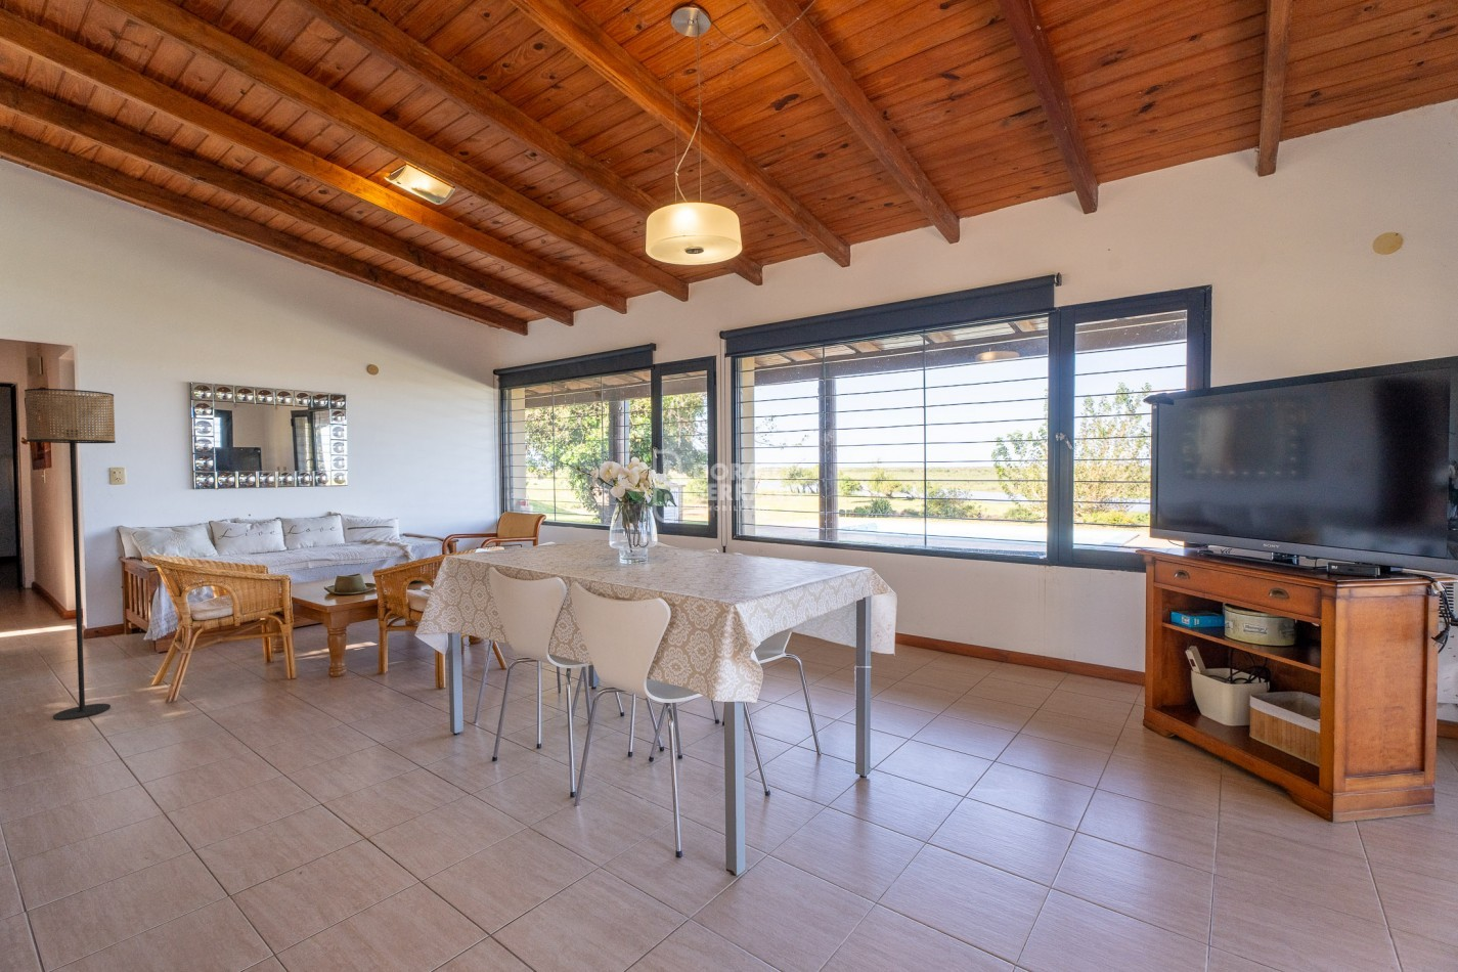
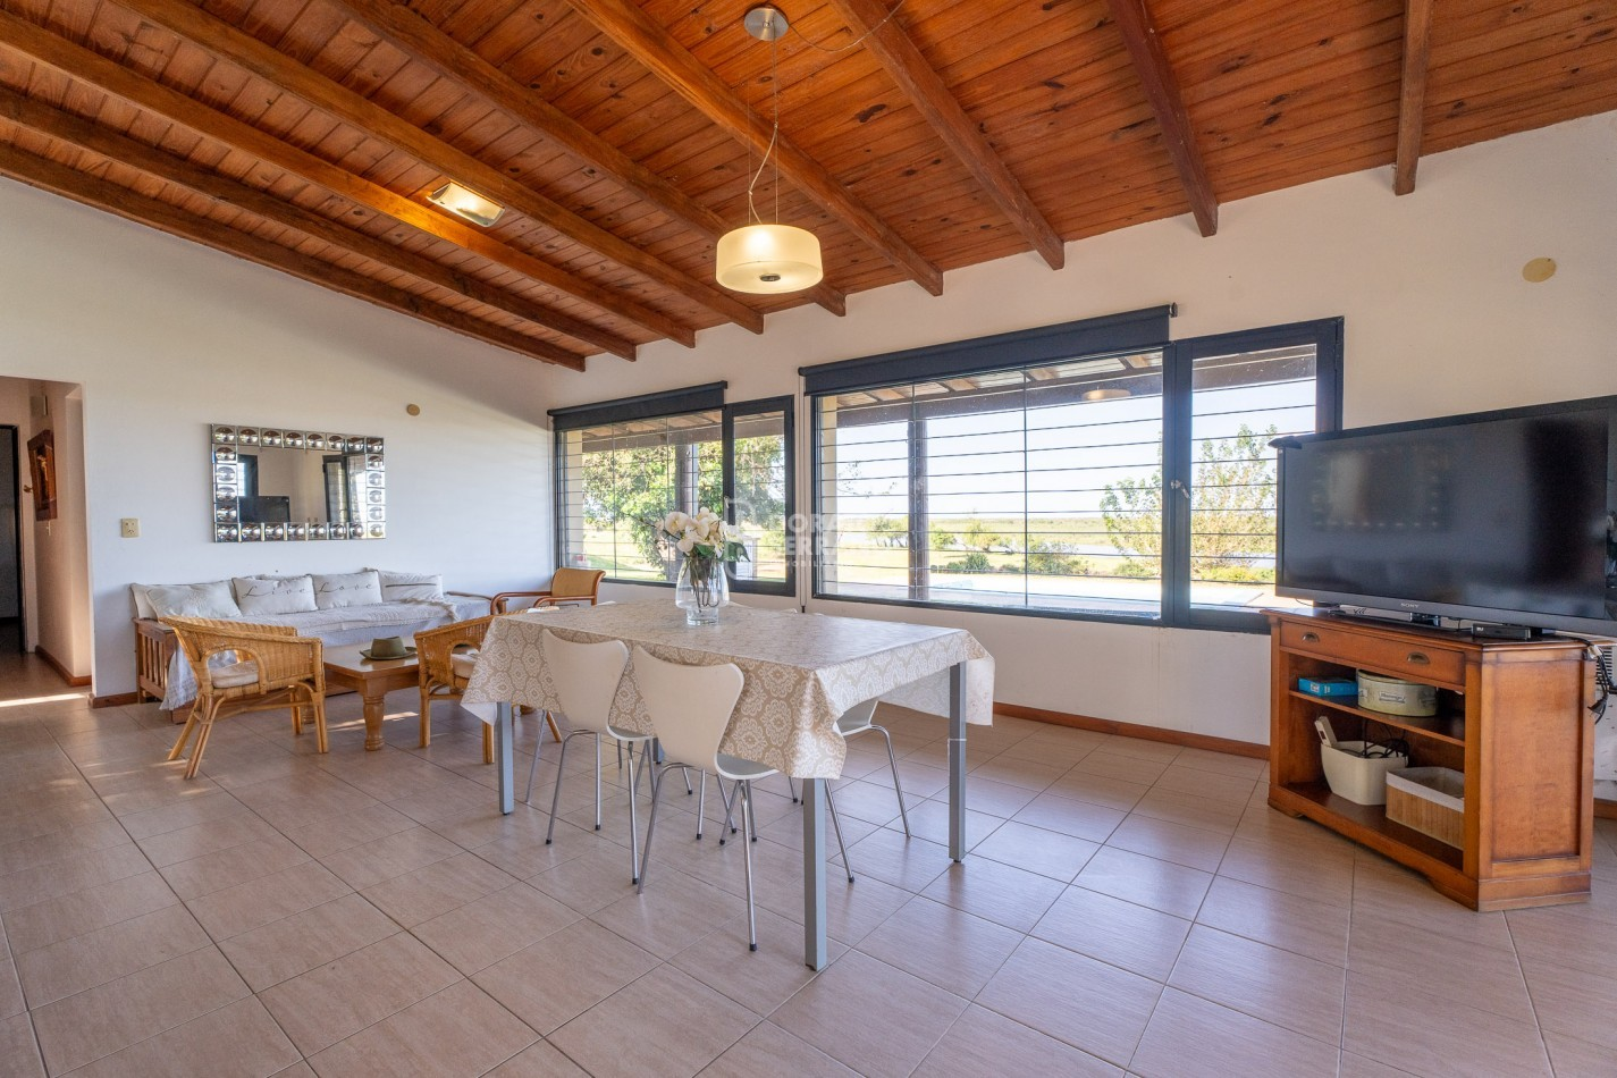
- floor lamp [24,387,117,721]
